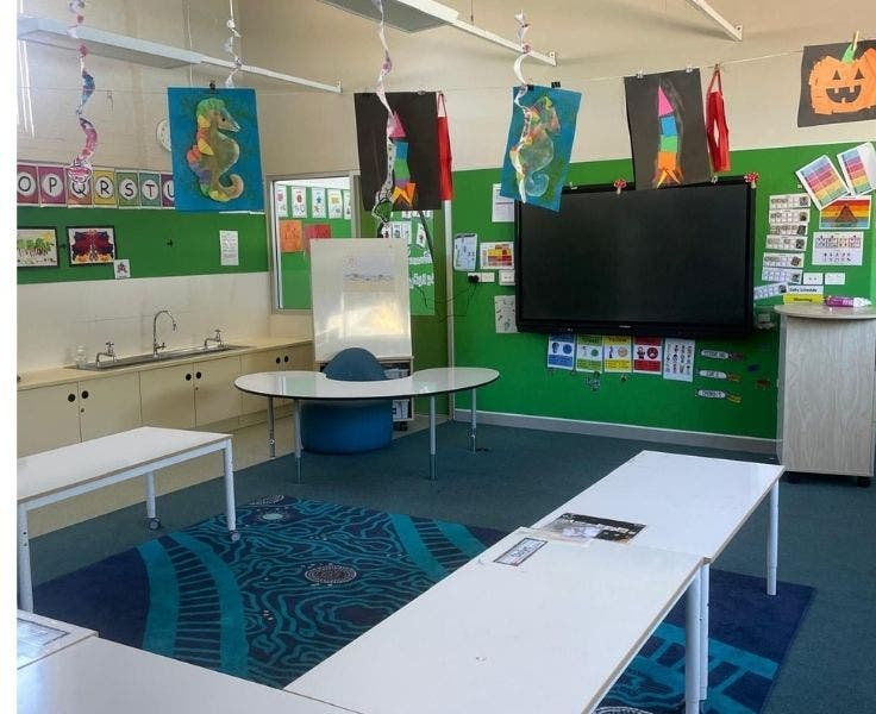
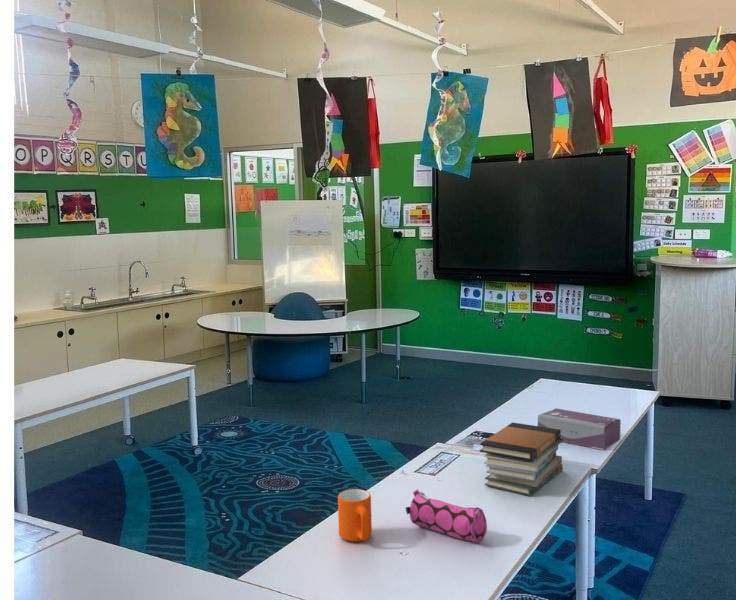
+ book stack [479,422,564,497]
+ mug [337,488,373,543]
+ tissue box [537,407,622,451]
+ pencil case [405,488,488,544]
